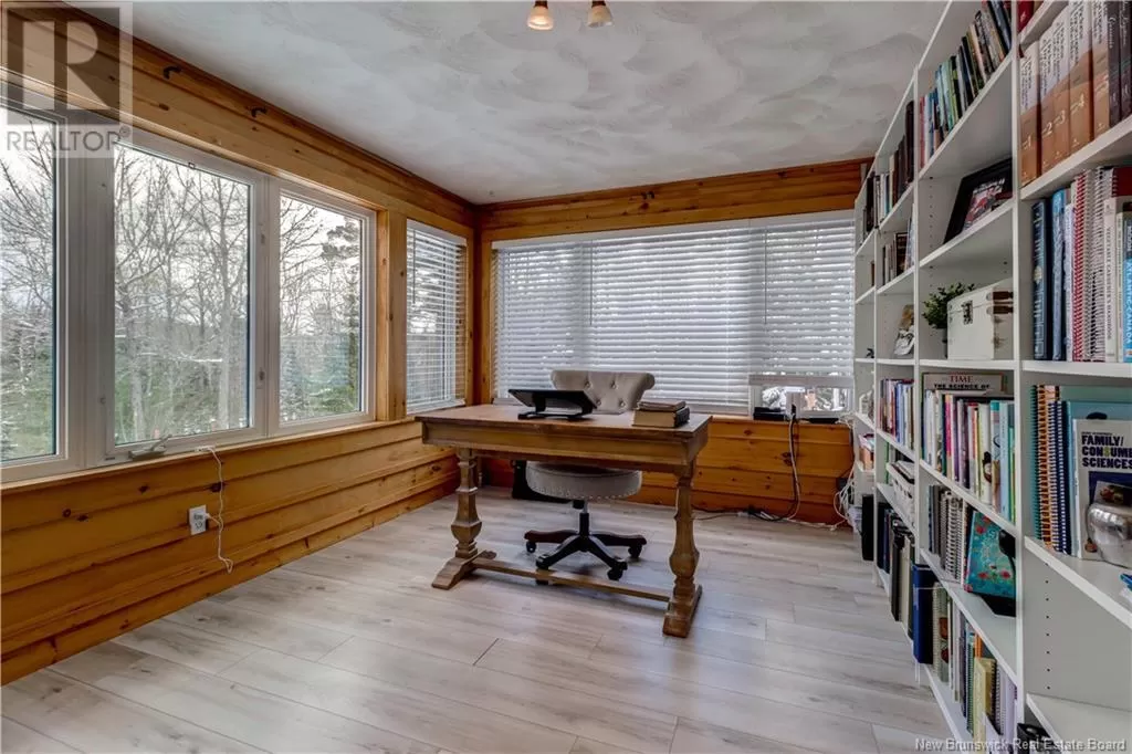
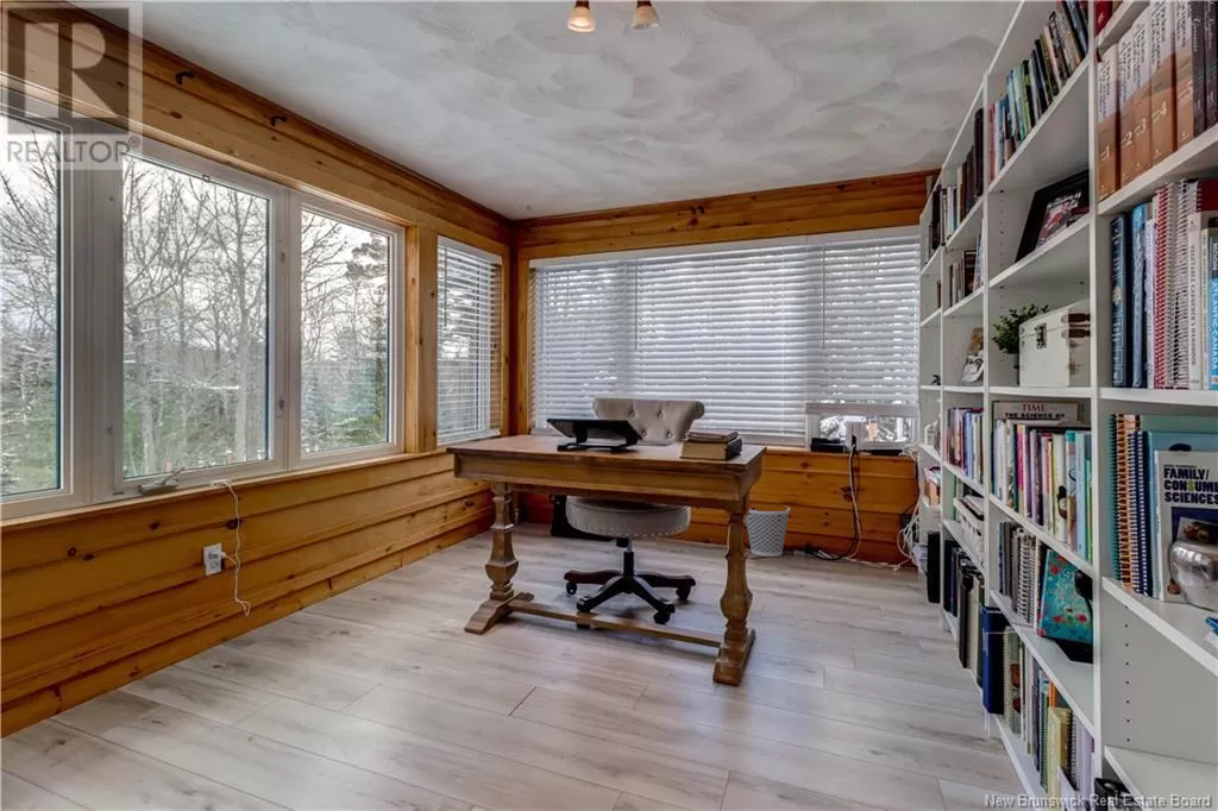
+ wastebasket [745,507,791,558]
